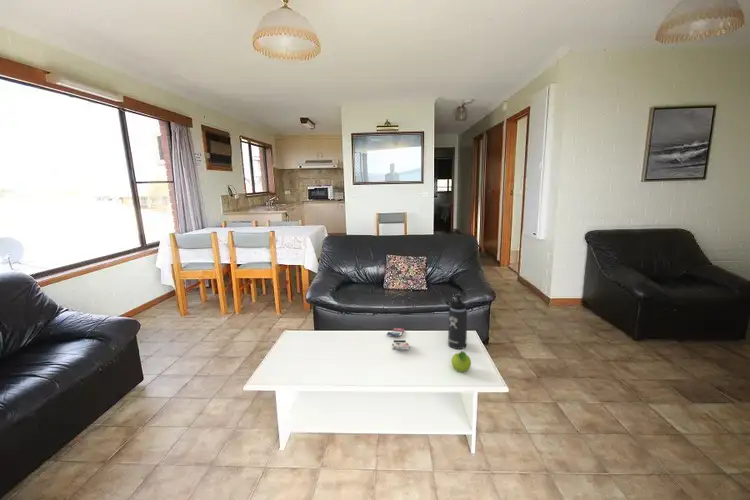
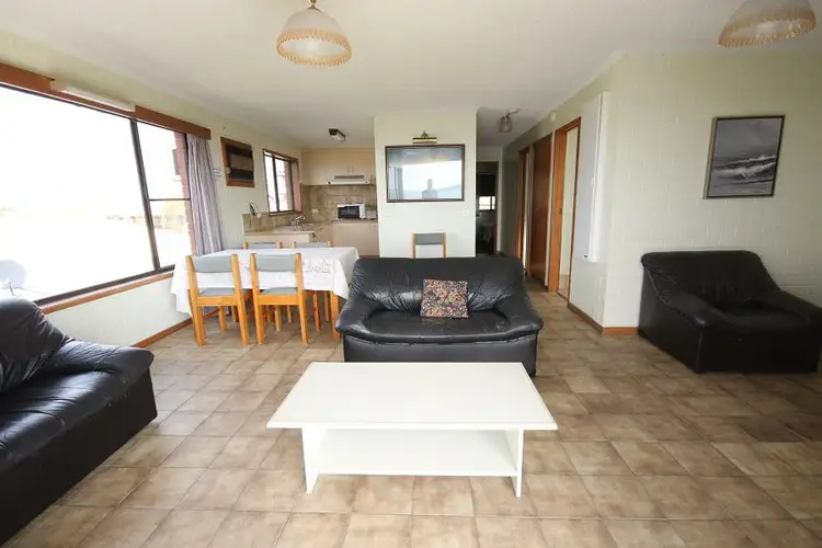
- magazine [386,327,410,351]
- thermos bottle [445,294,468,350]
- fruit [450,350,472,373]
